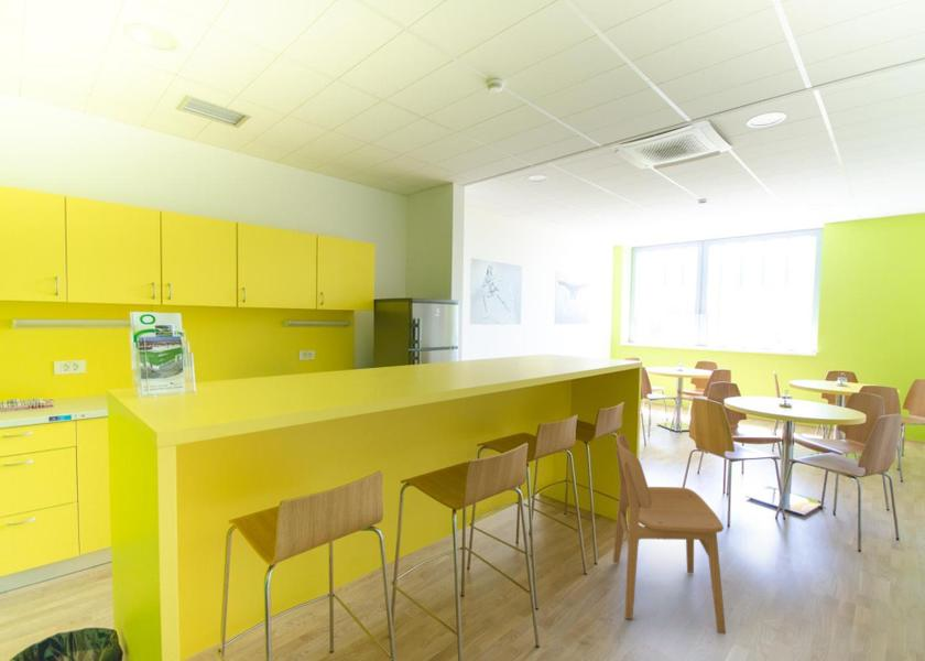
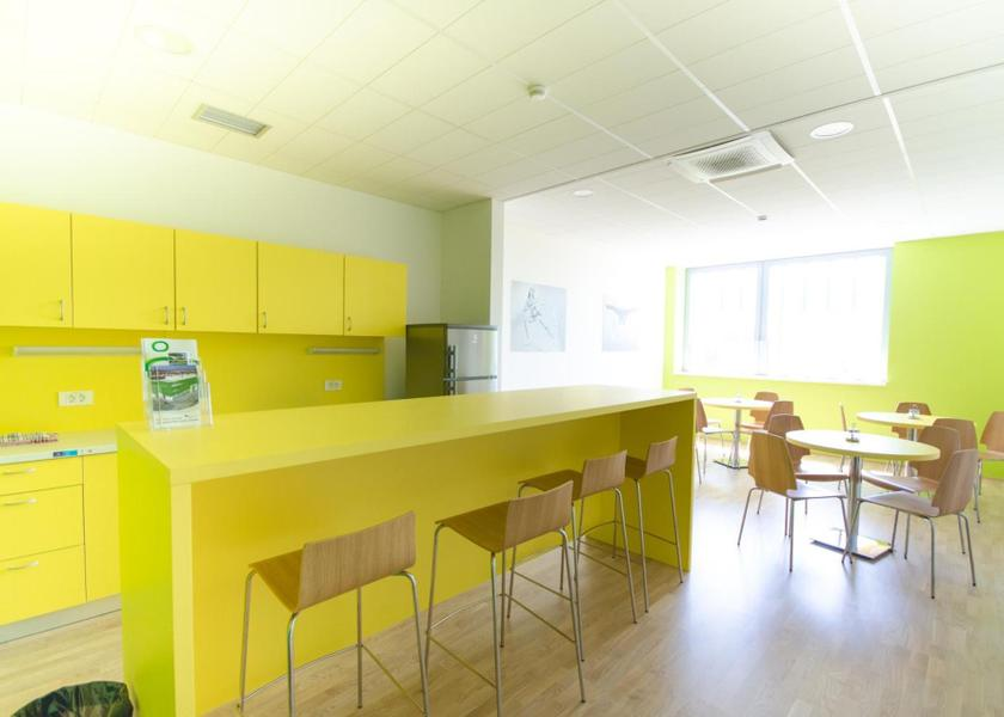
- dining chair [612,433,727,635]
